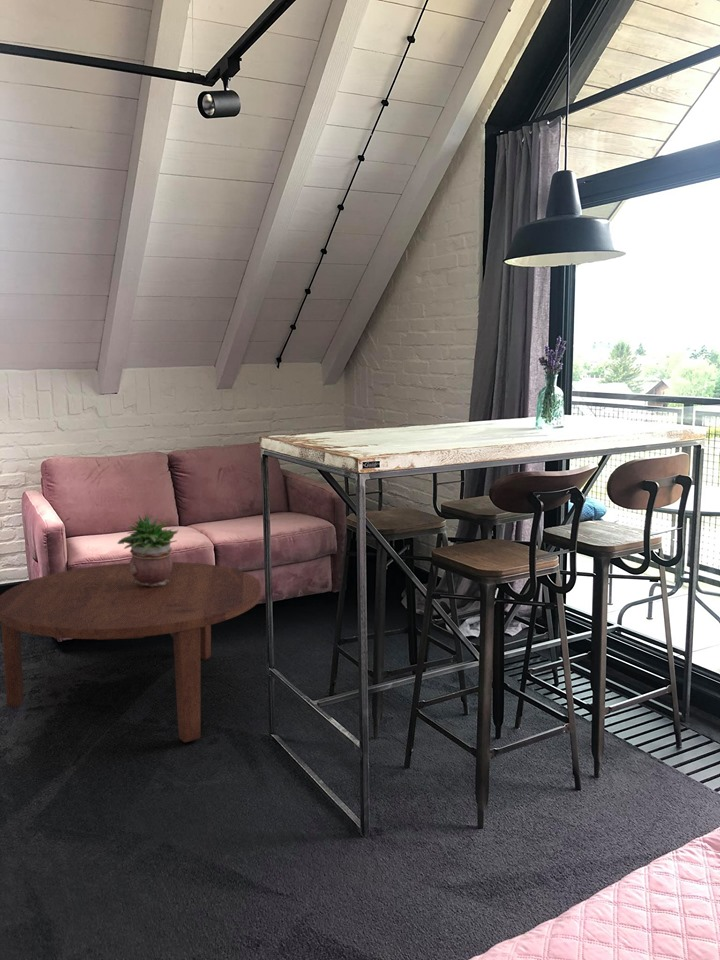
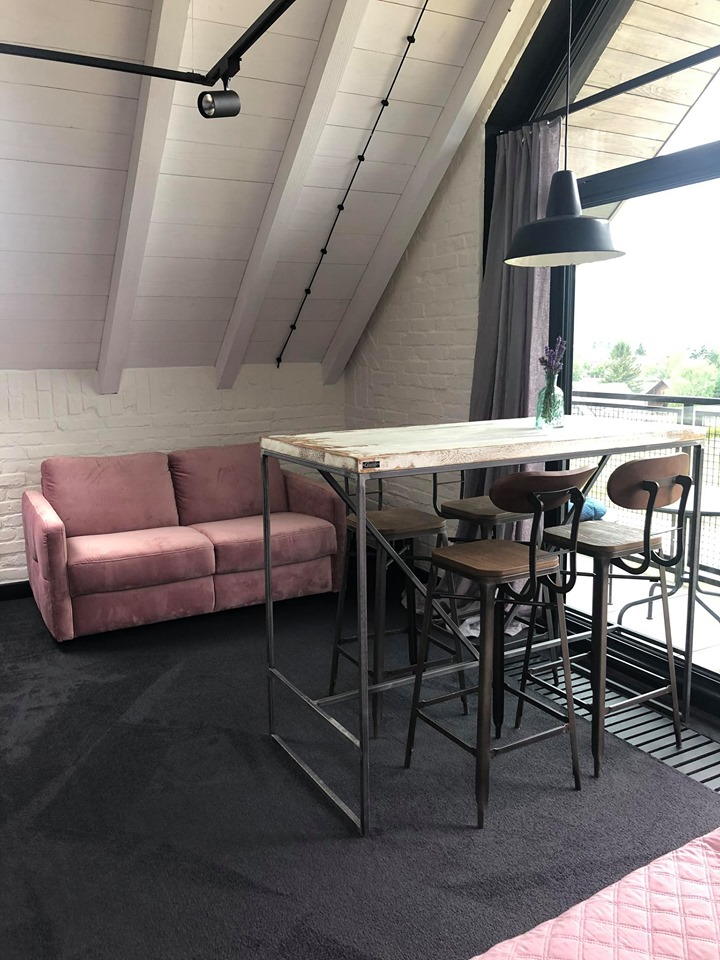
- potted plant [116,511,180,587]
- coffee table [0,561,262,743]
